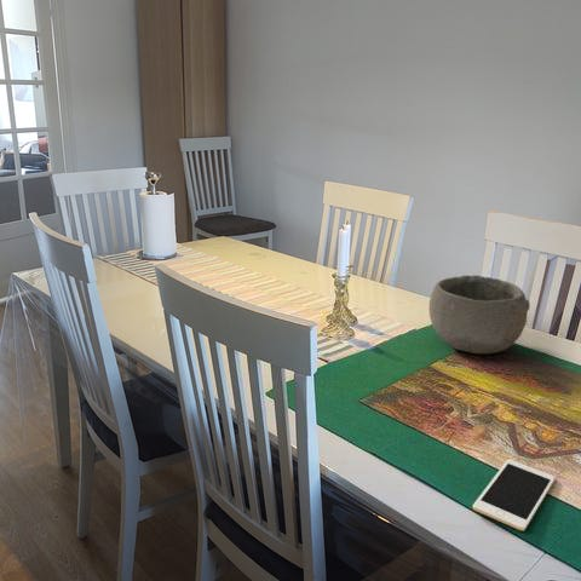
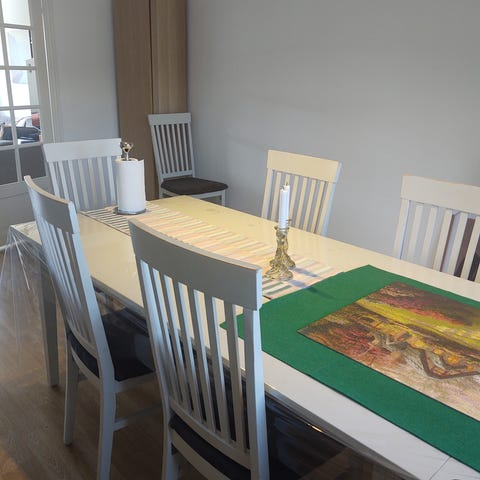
- bowl [428,275,531,355]
- cell phone [472,459,557,533]
